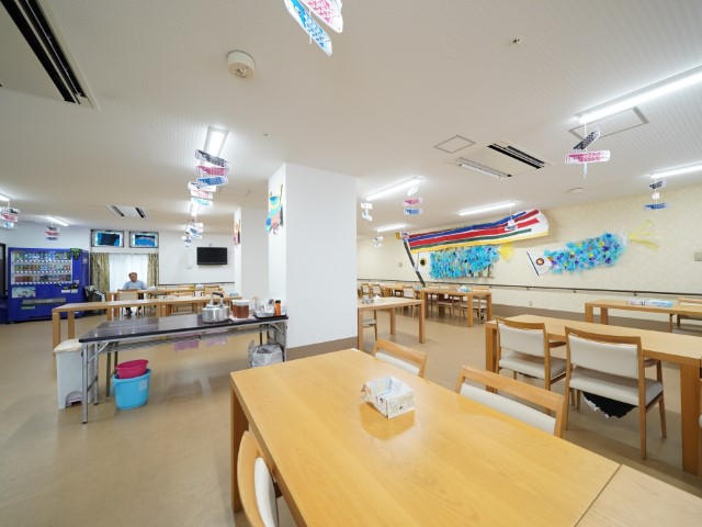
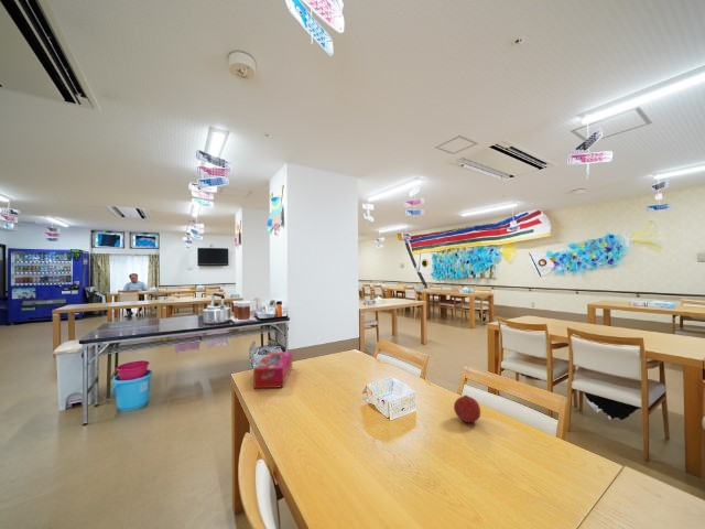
+ fruit [453,395,481,423]
+ tissue box [252,350,293,389]
